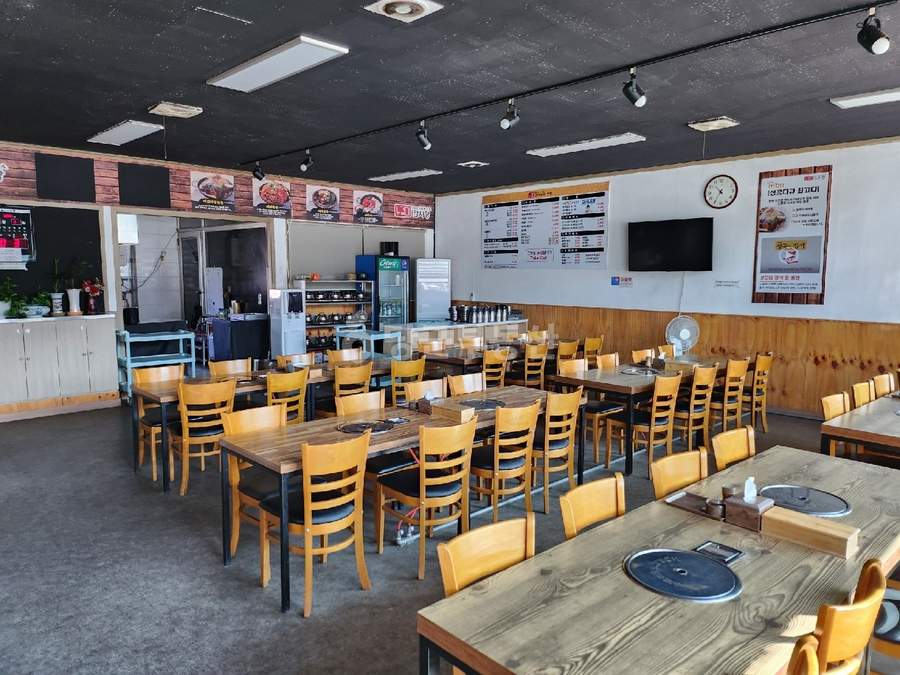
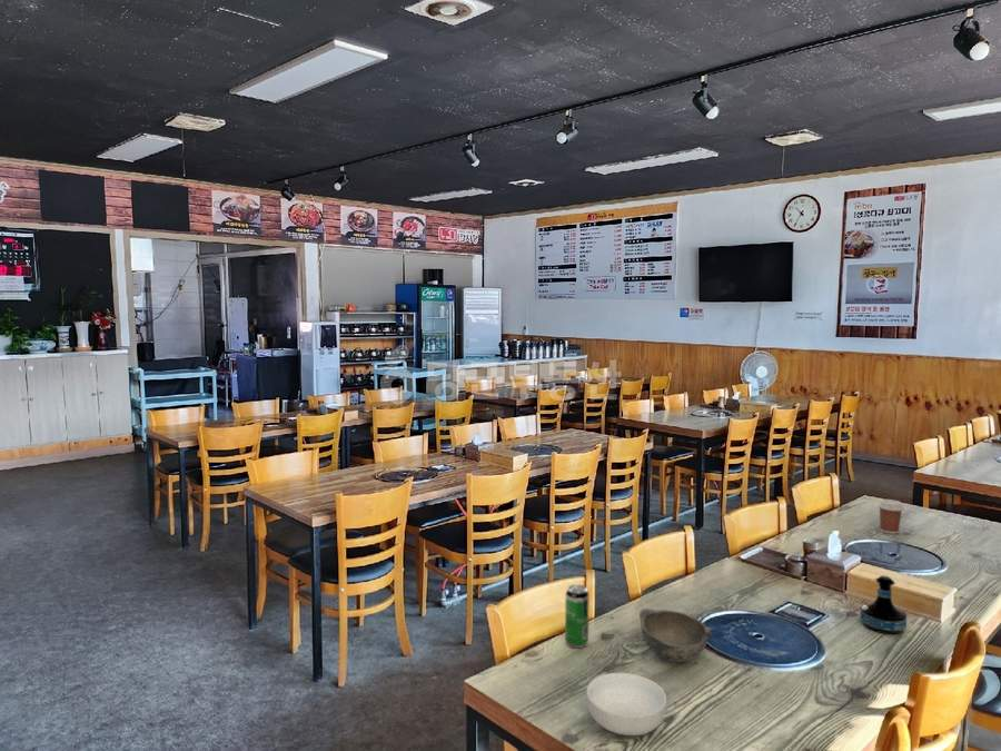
+ tequila bottle [859,574,908,635]
+ beverage can [564,583,591,650]
+ cereal bowl [585,672,667,737]
+ coffee cup [876,498,905,535]
+ bowl [638,607,715,663]
